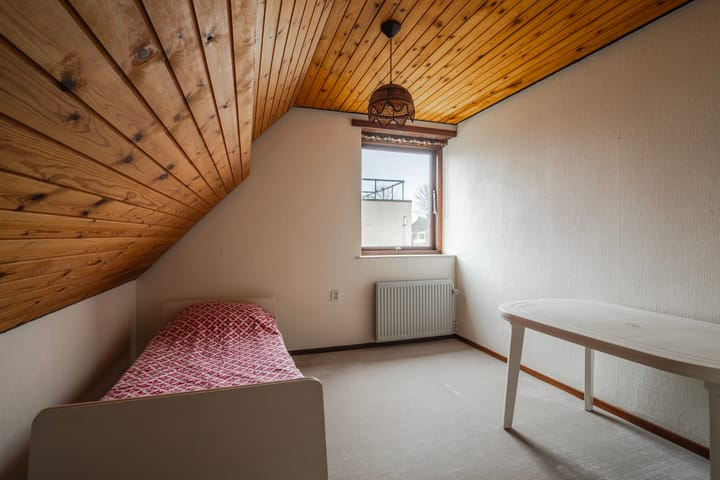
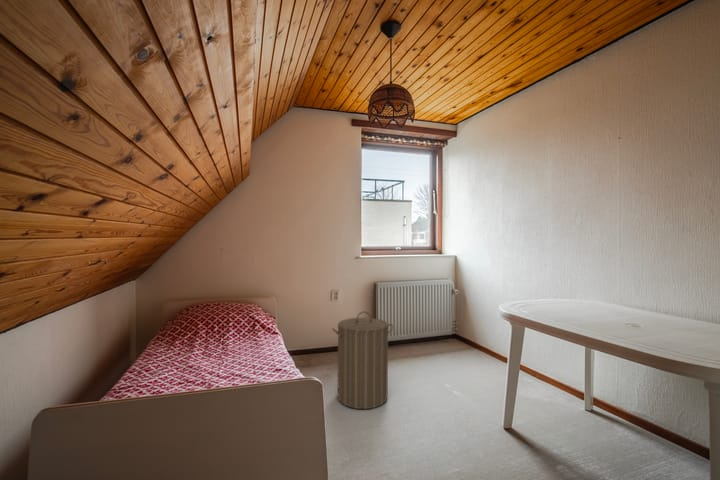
+ laundry hamper [331,310,394,410]
